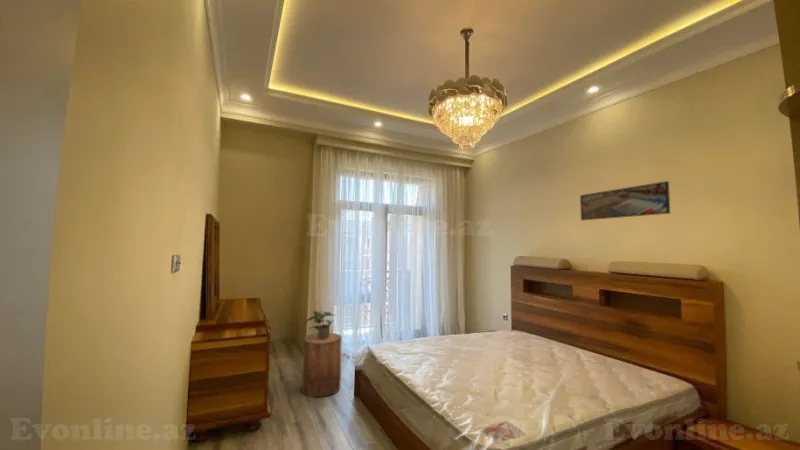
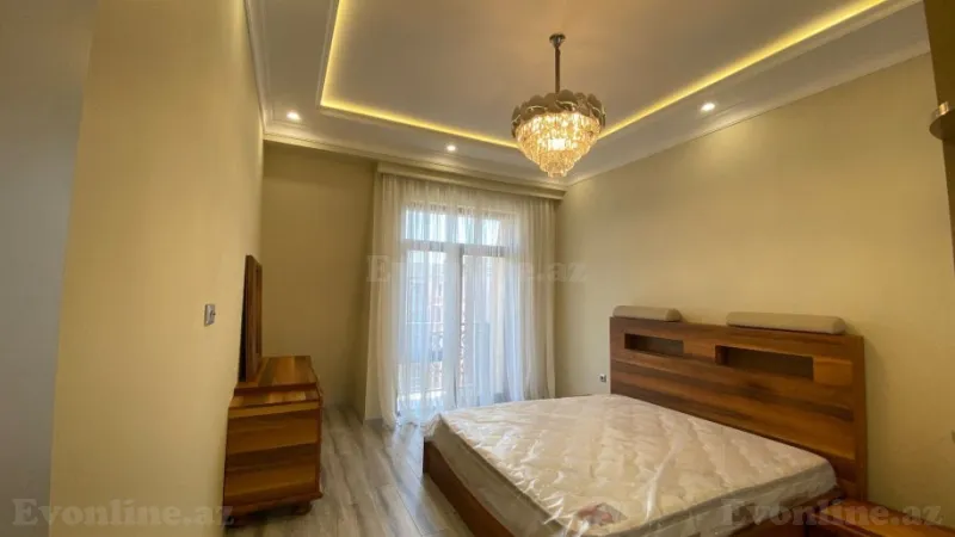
- stool [301,332,343,398]
- potted plant [304,310,337,339]
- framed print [579,180,671,221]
